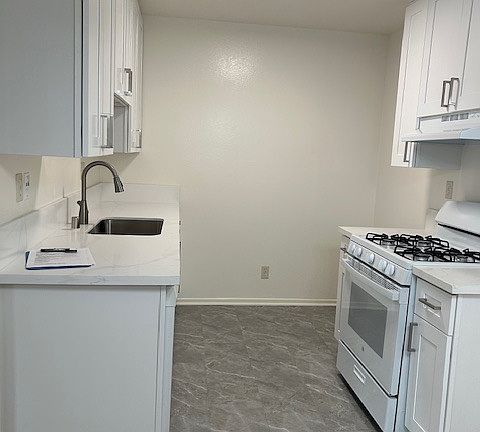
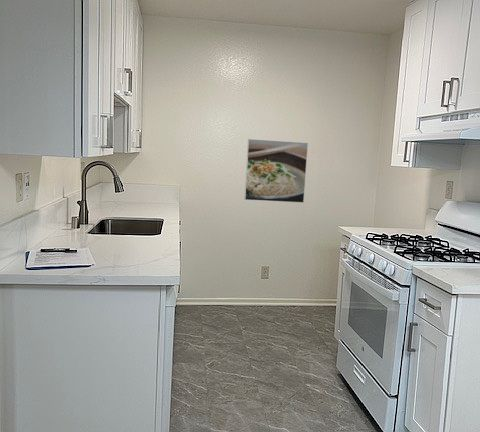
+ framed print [243,138,309,204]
